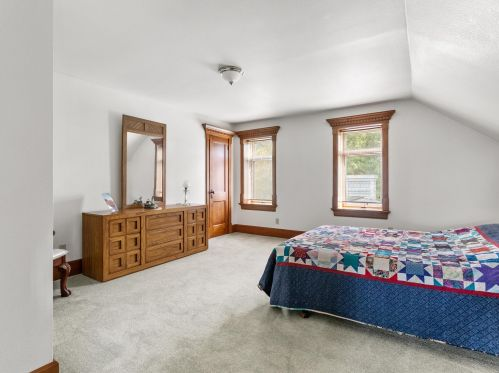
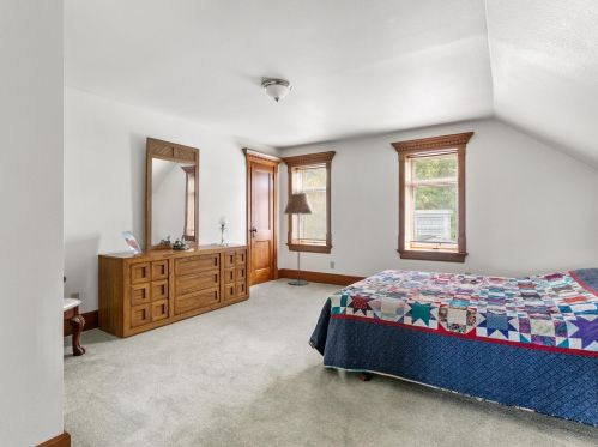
+ floor lamp [283,193,314,286]
